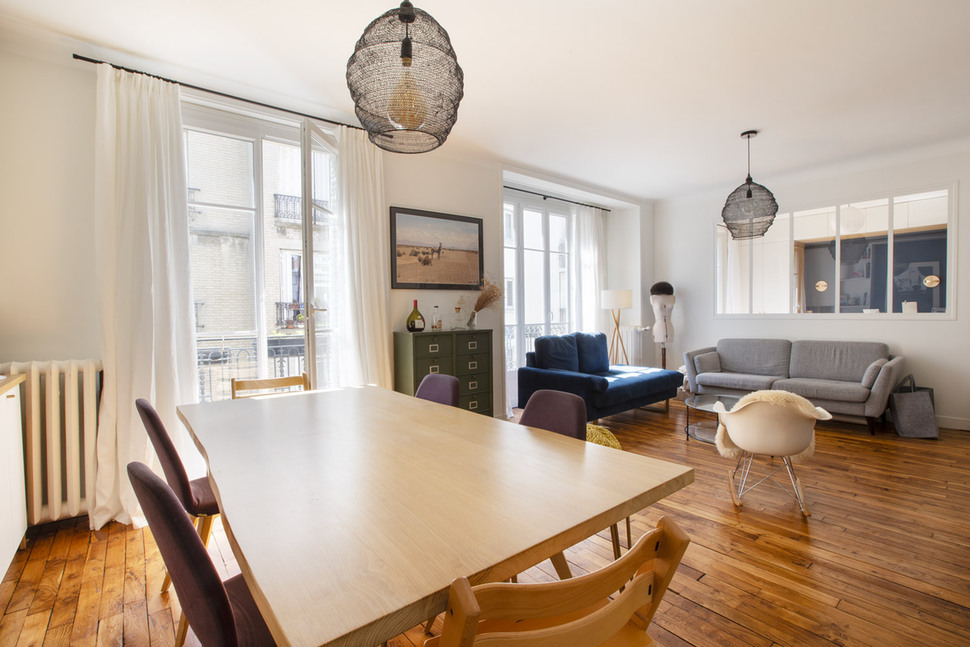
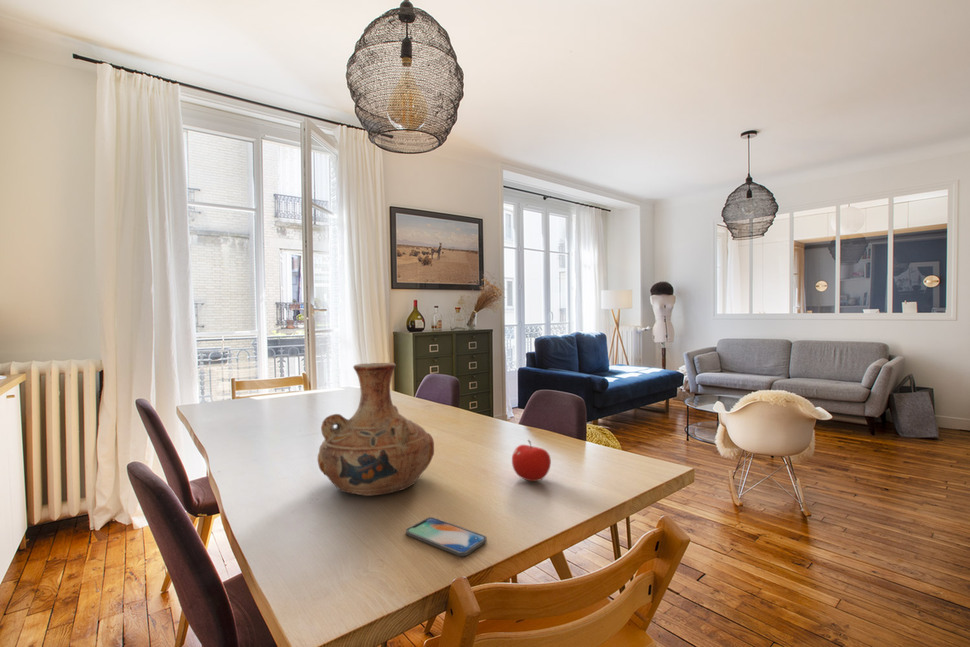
+ fruit [511,439,552,482]
+ smartphone [405,516,488,557]
+ vase [317,362,435,497]
